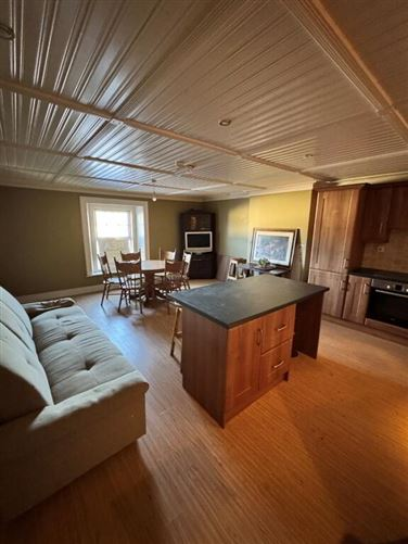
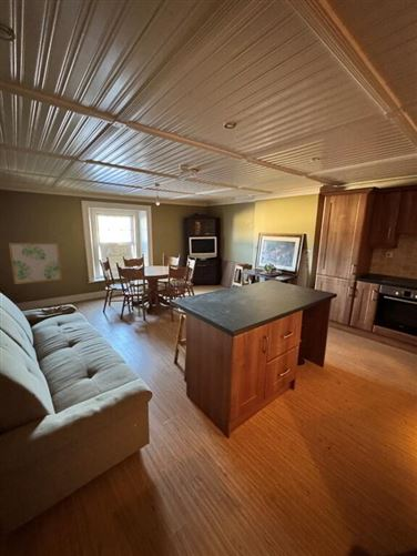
+ wall art [8,242,63,285]
